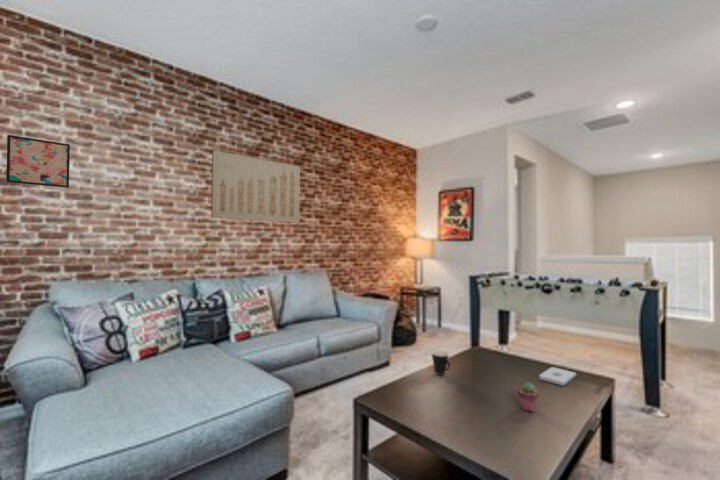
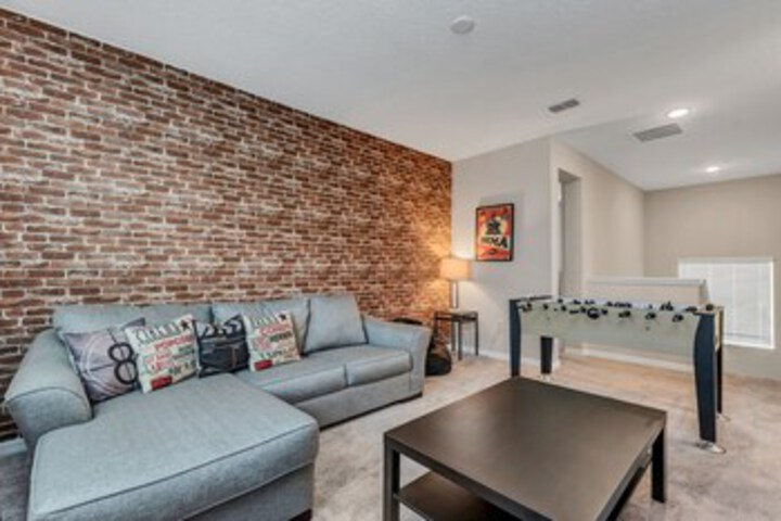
- mug [431,350,451,376]
- wall art [5,134,71,189]
- wall art [210,149,301,224]
- potted succulent [516,381,540,413]
- notepad [538,366,577,387]
